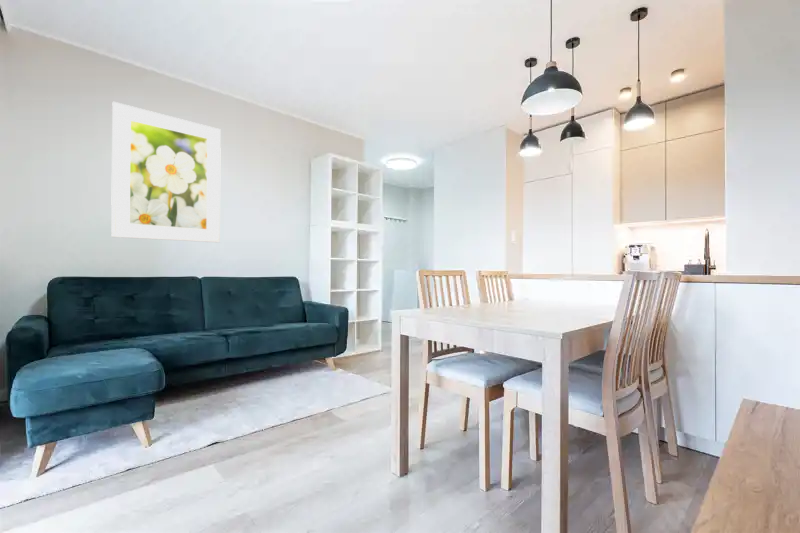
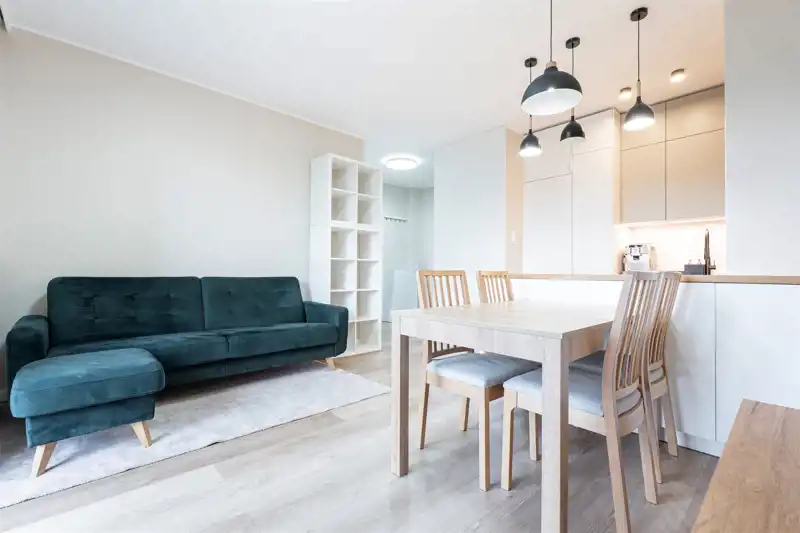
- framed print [110,101,222,244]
